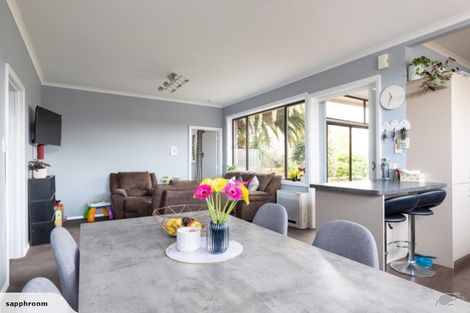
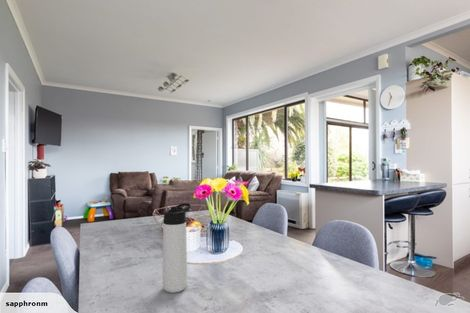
+ thermos bottle [162,202,192,294]
